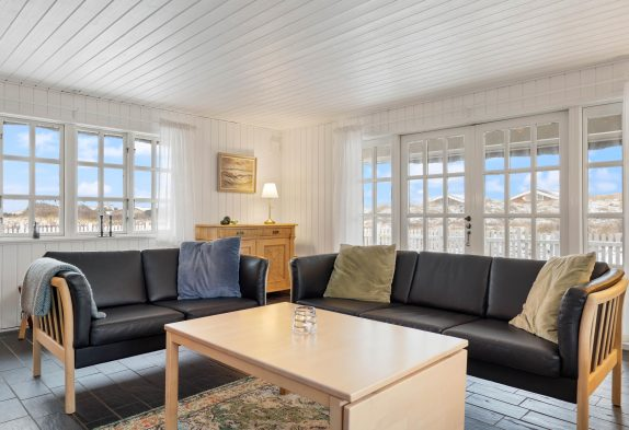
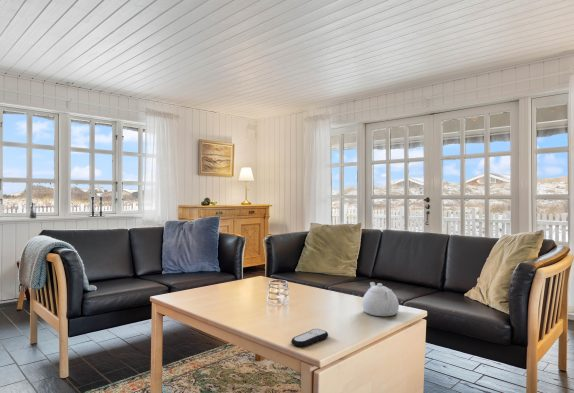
+ remote control [290,328,329,348]
+ teapot [361,281,400,317]
